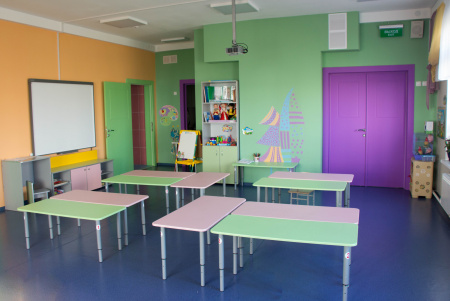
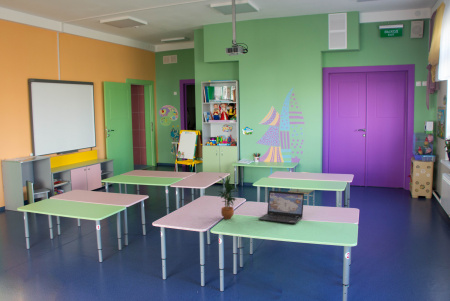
+ potted plant [216,175,240,220]
+ laptop [258,190,305,225]
